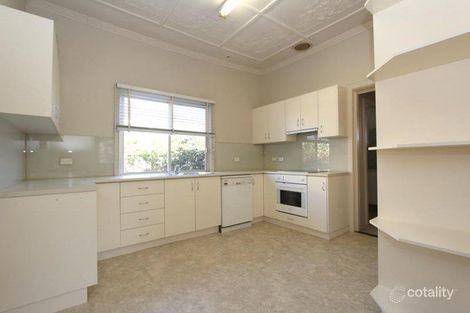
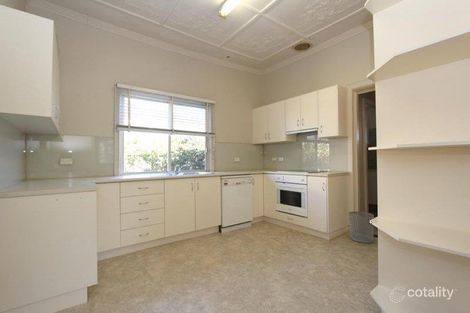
+ waste bin [348,211,375,244]
